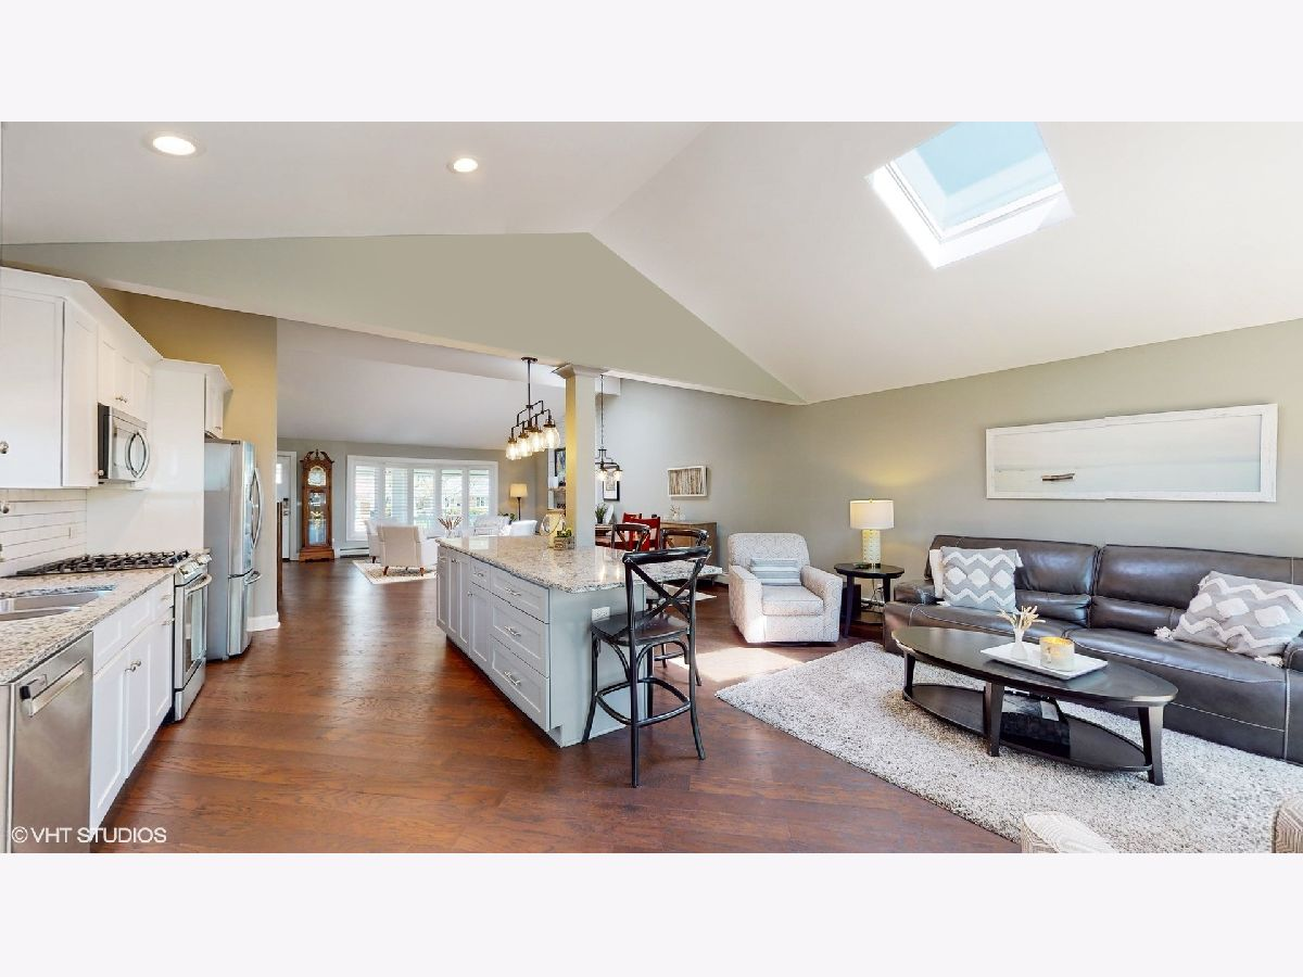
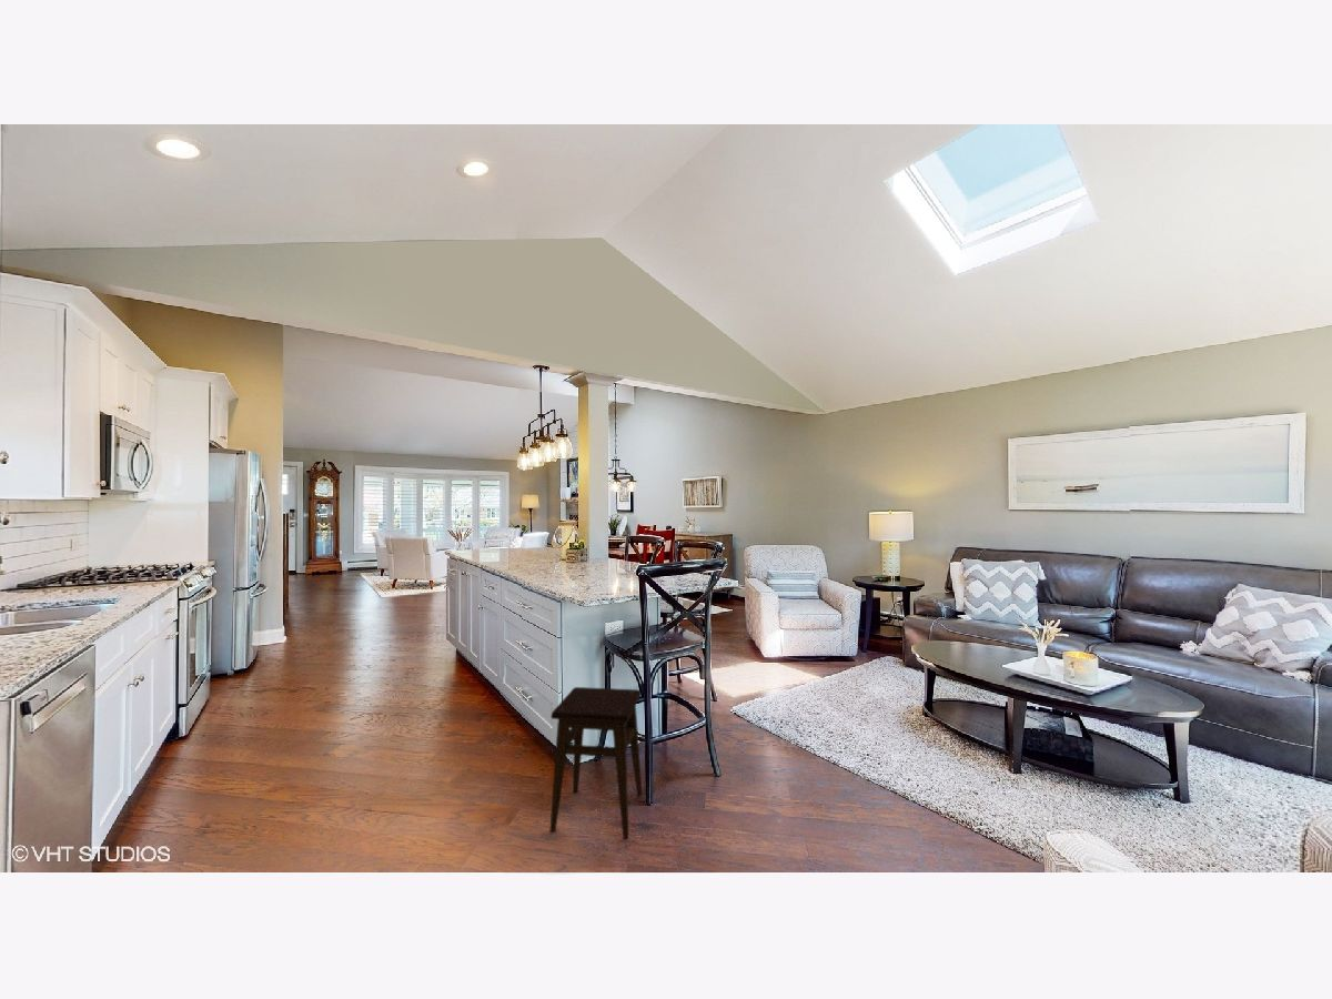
+ stool [548,686,644,839]
